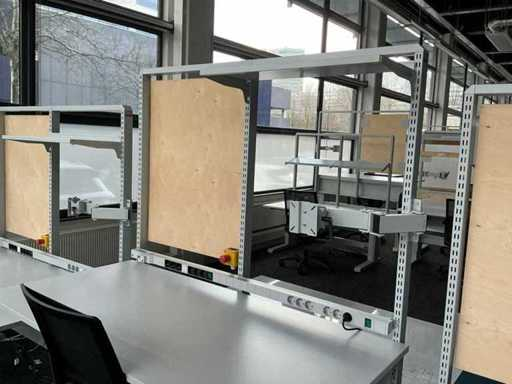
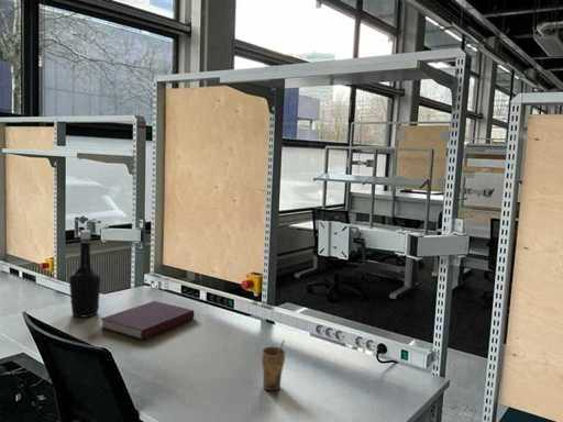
+ bottle [68,230,102,318]
+ cup [261,340,287,391]
+ notebook [99,300,196,341]
